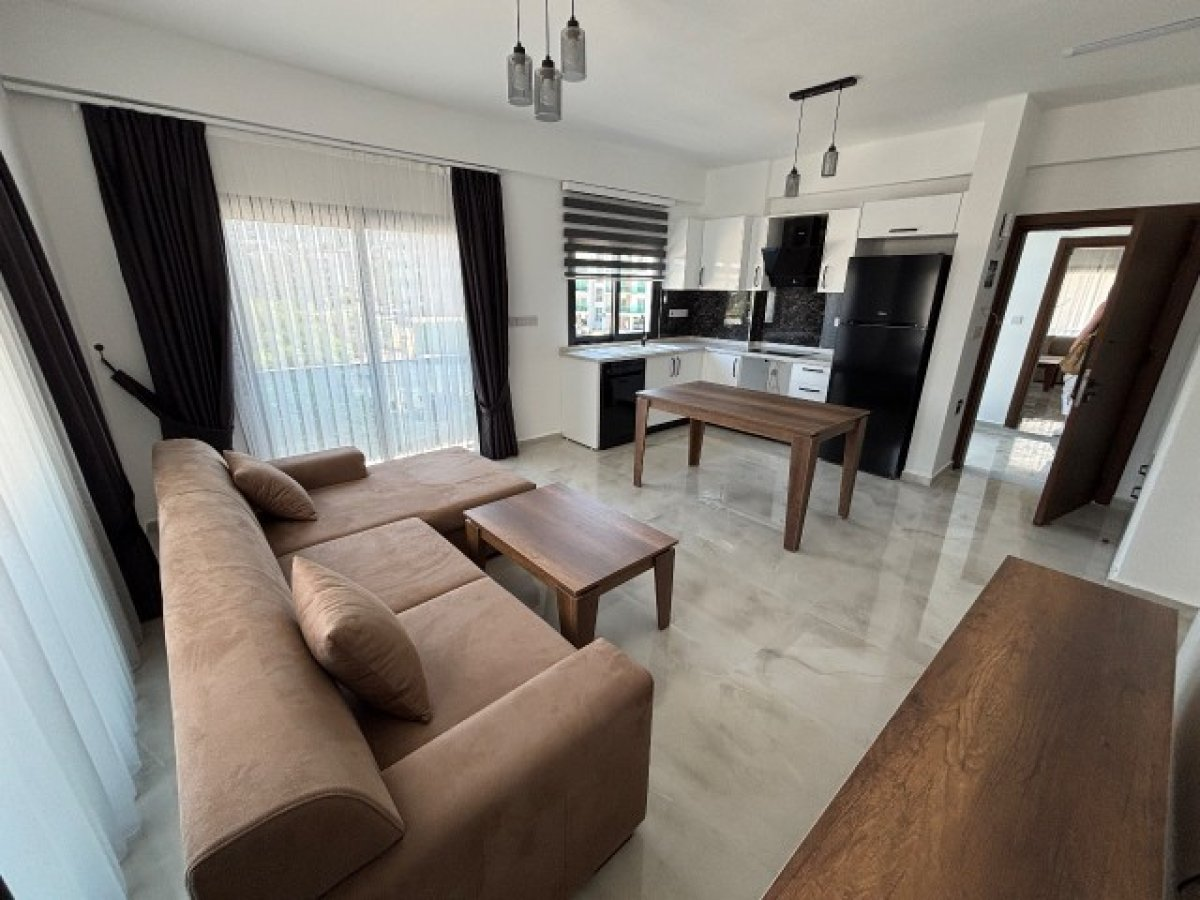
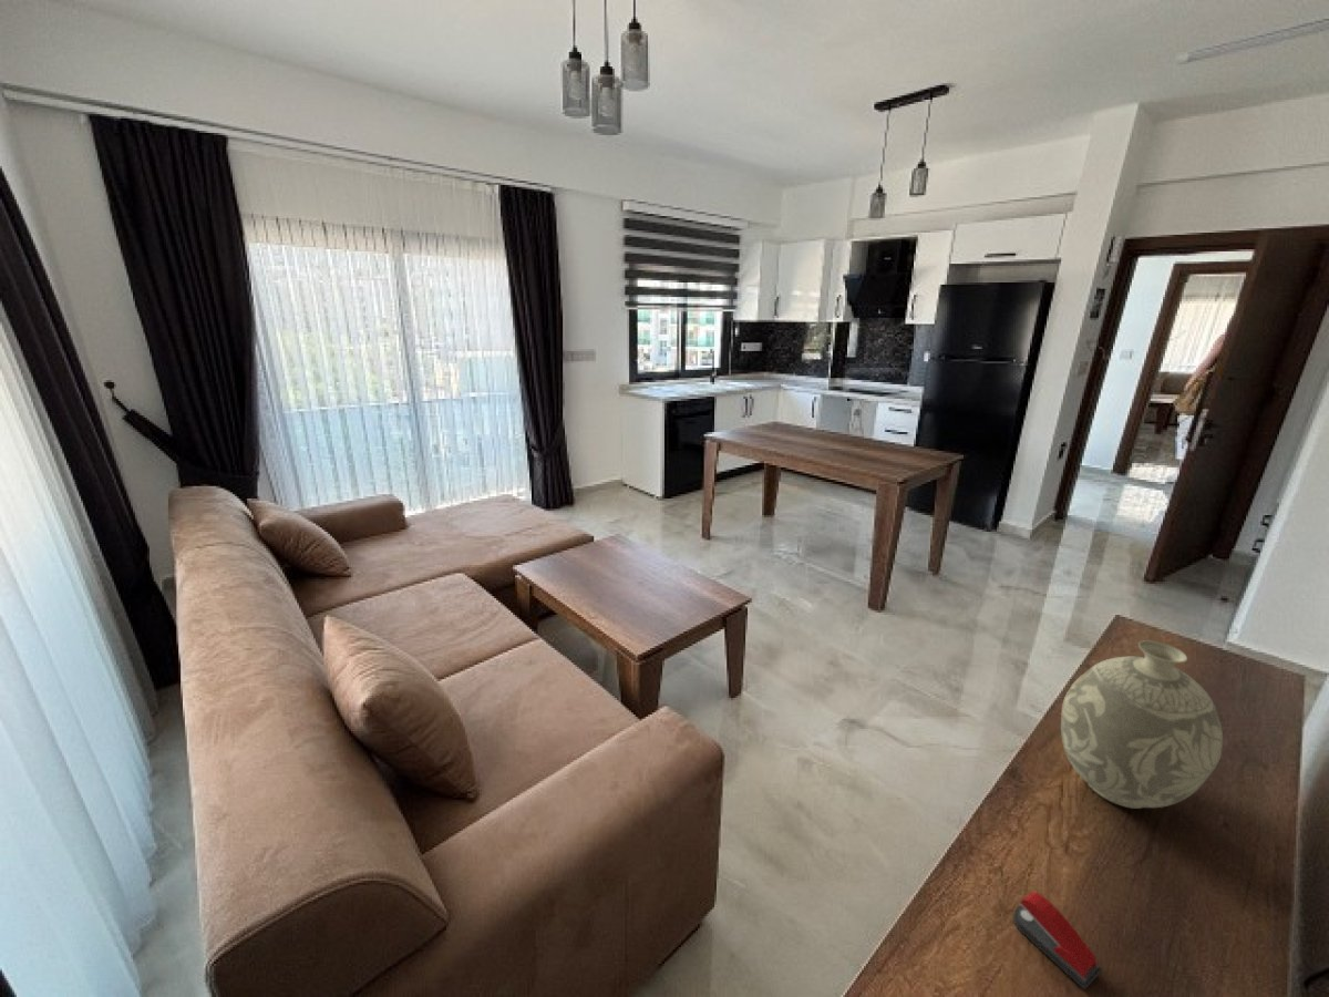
+ decorative vase [1060,639,1224,810]
+ stapler [1012,891,1103,990]
